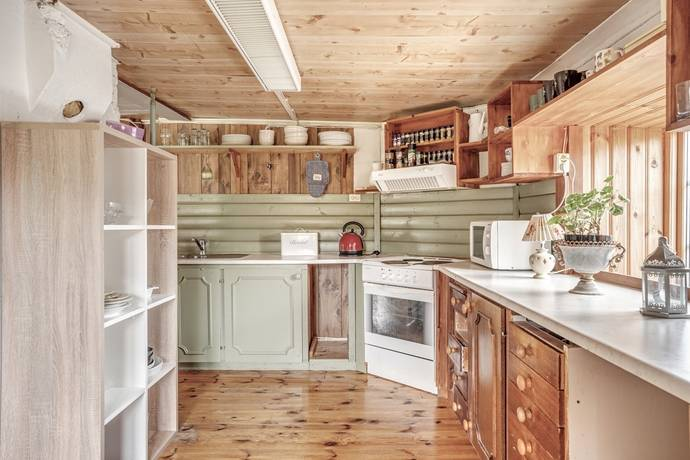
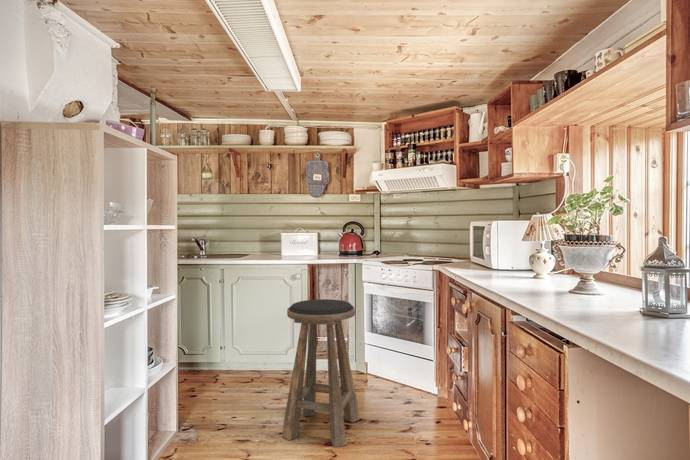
+ stool [281,298,360,448]
